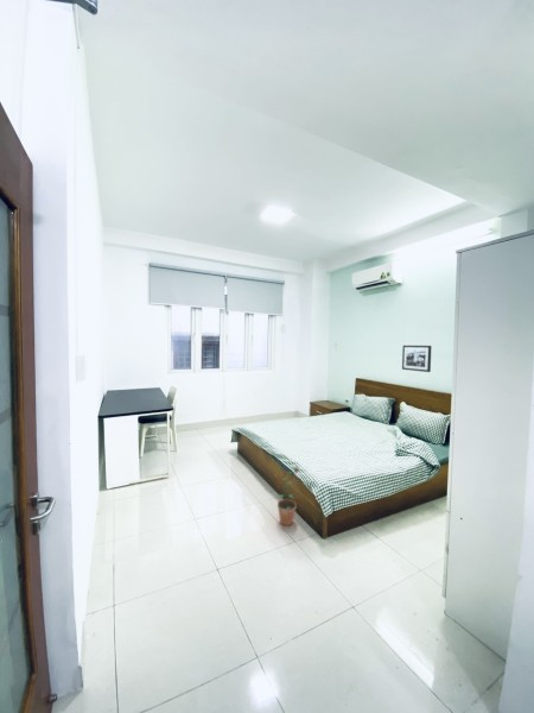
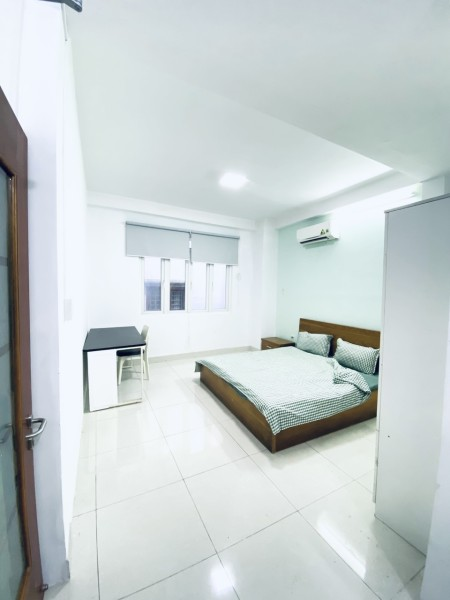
- potted plant [275,465,301,526]
- picture frame [401,345,432,373]
